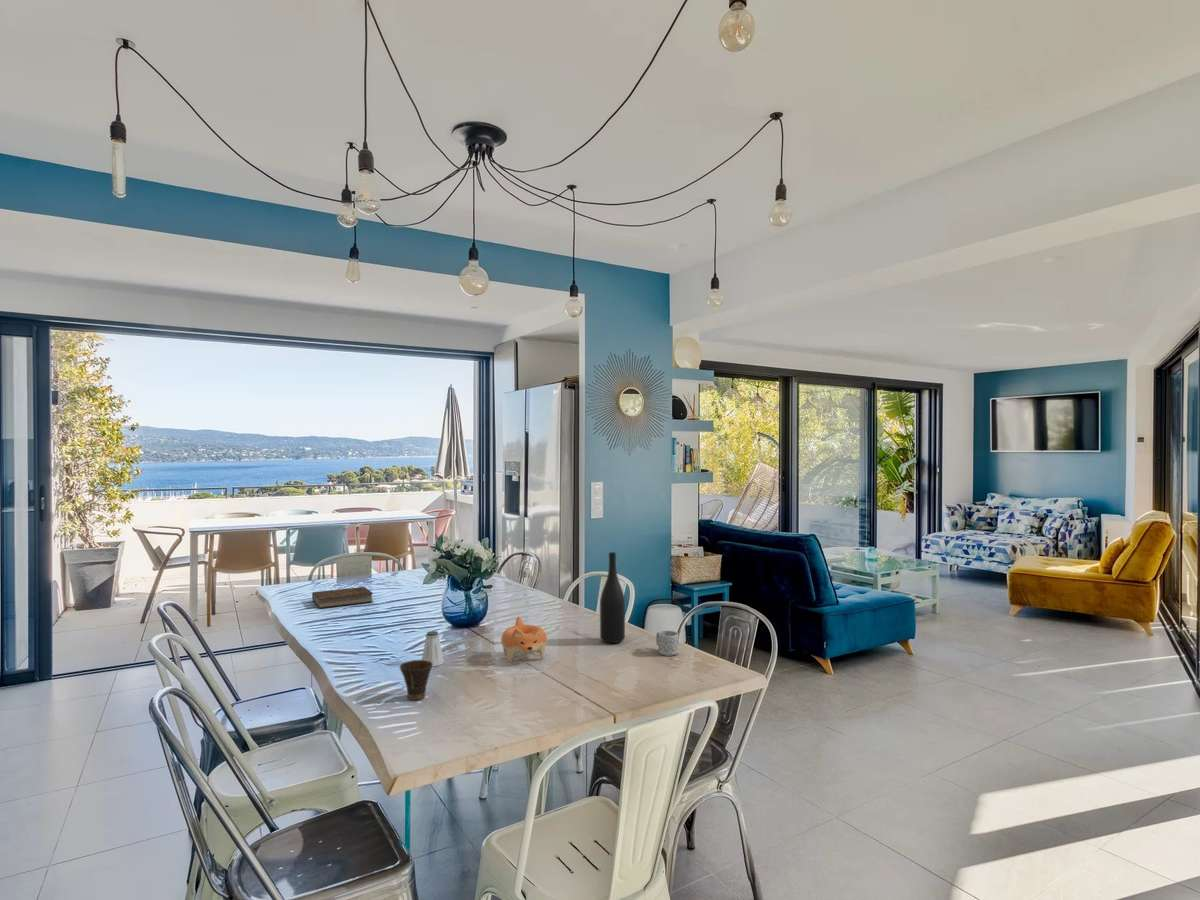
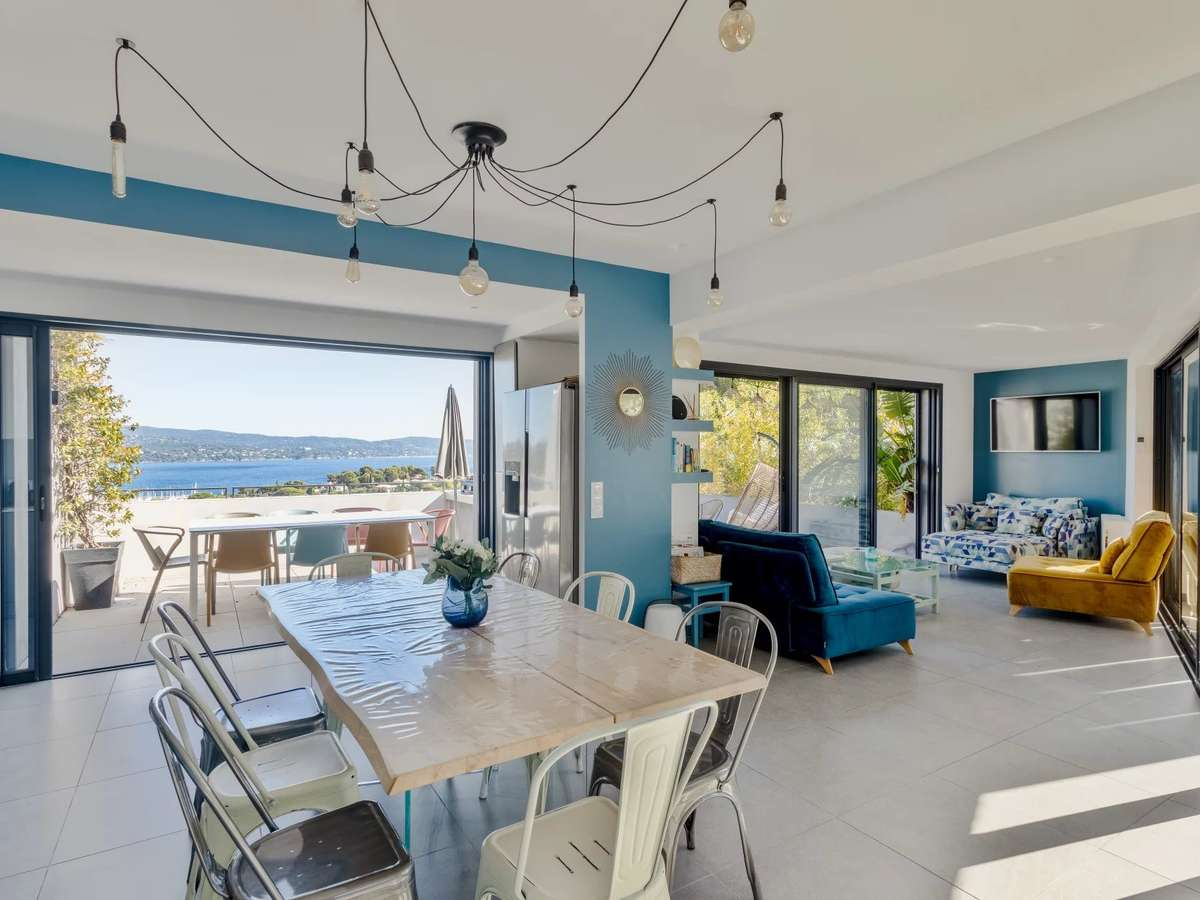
- cup [399,659,433,701]
- book [311,586,374,609]
- bowl [500,616,548,663]
- saltshaker [421,630,445,667]
- wine bottle [599,551,626,644]
- mug [655,630,679,657]
